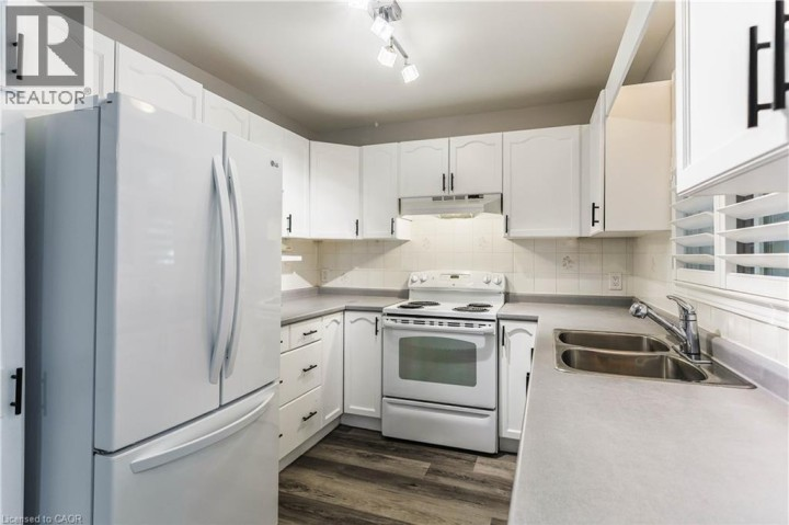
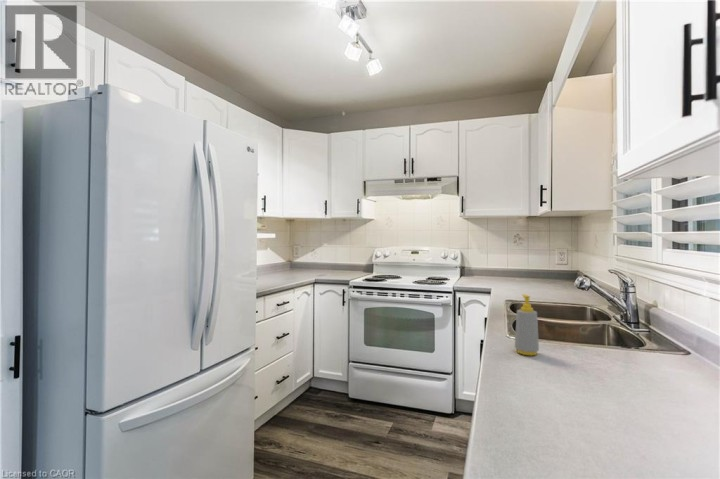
+ soap bottle [514,293,540,356]
